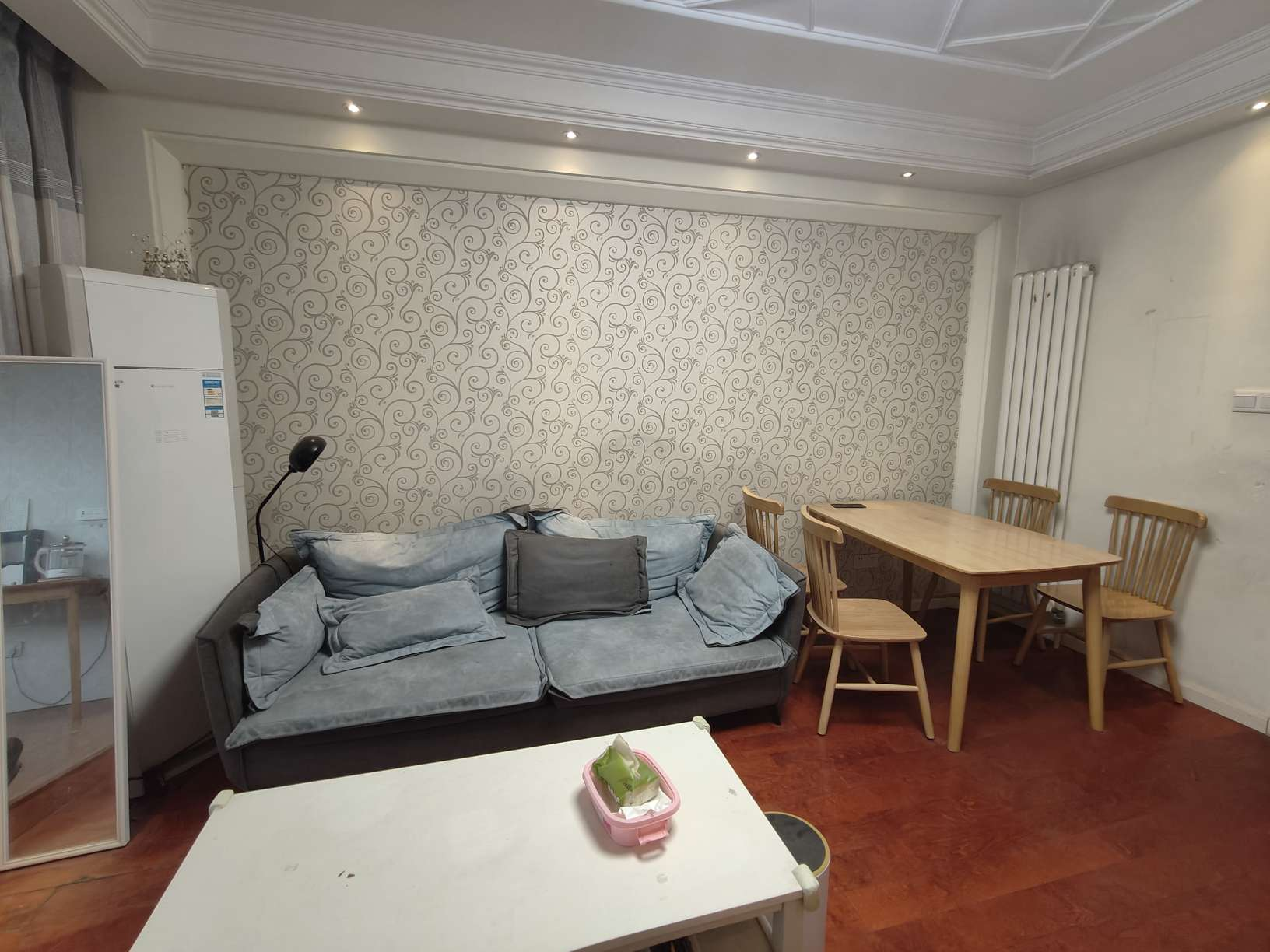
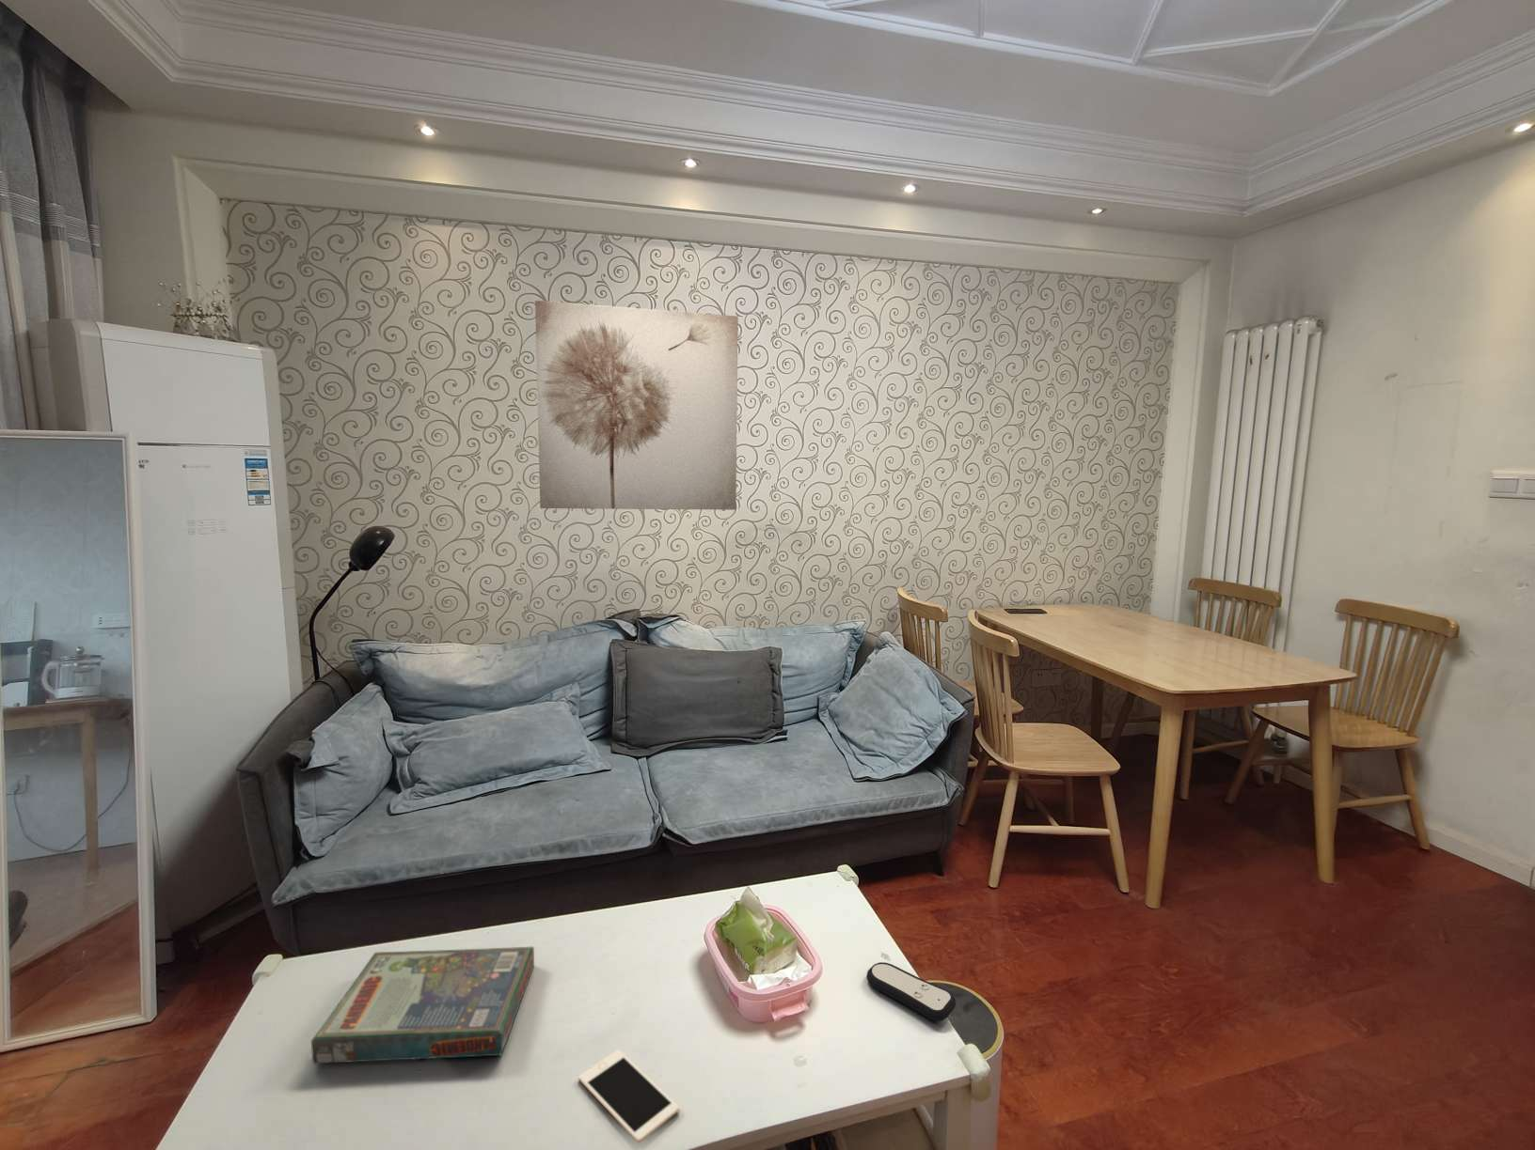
+ board game [311,946,535,1064]
+ cell phone [579,1050,680,1144]
+ remote control [865,962,956,1022]
+ wall art [534,300,740,511]
